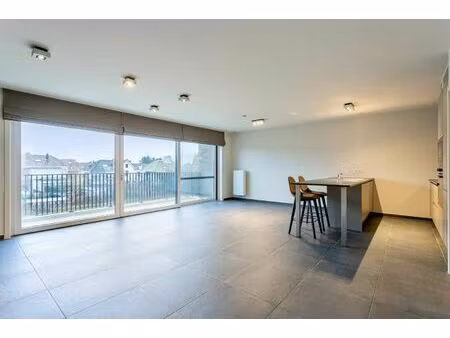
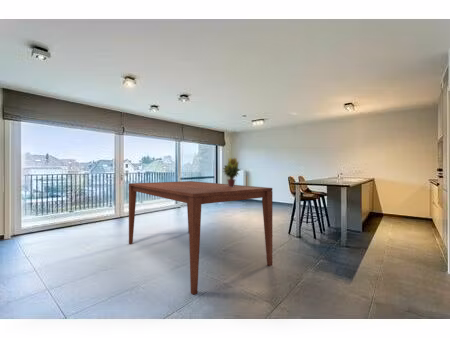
+ dining table [128,180,273,296]
+ potted plant [222,156,241,187]
